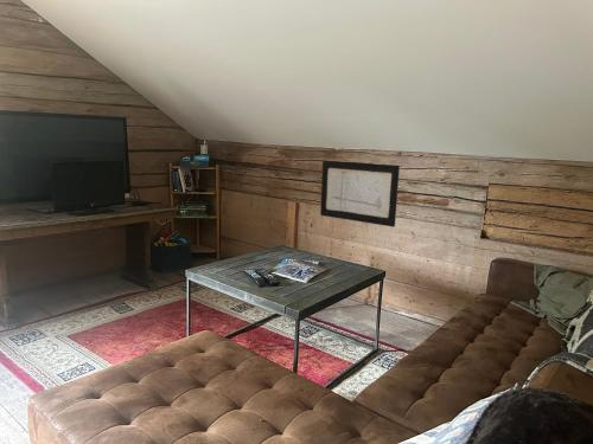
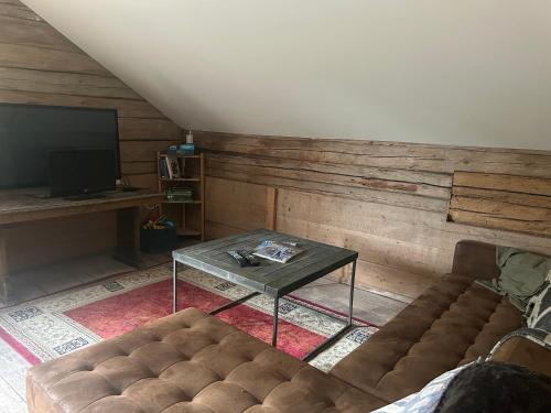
- wall art [319,160,401,229]
